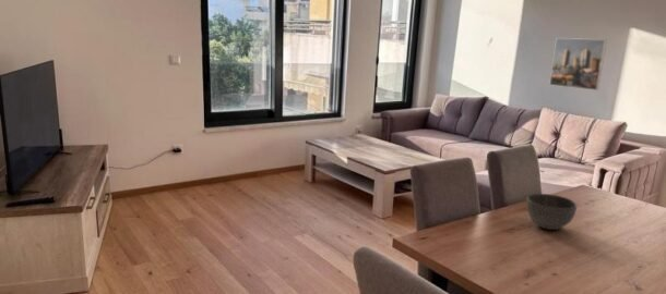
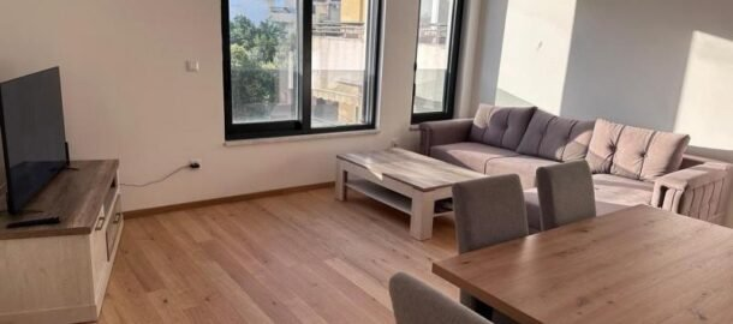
- bowl [525,193,578,231]
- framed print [548,37,608,91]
